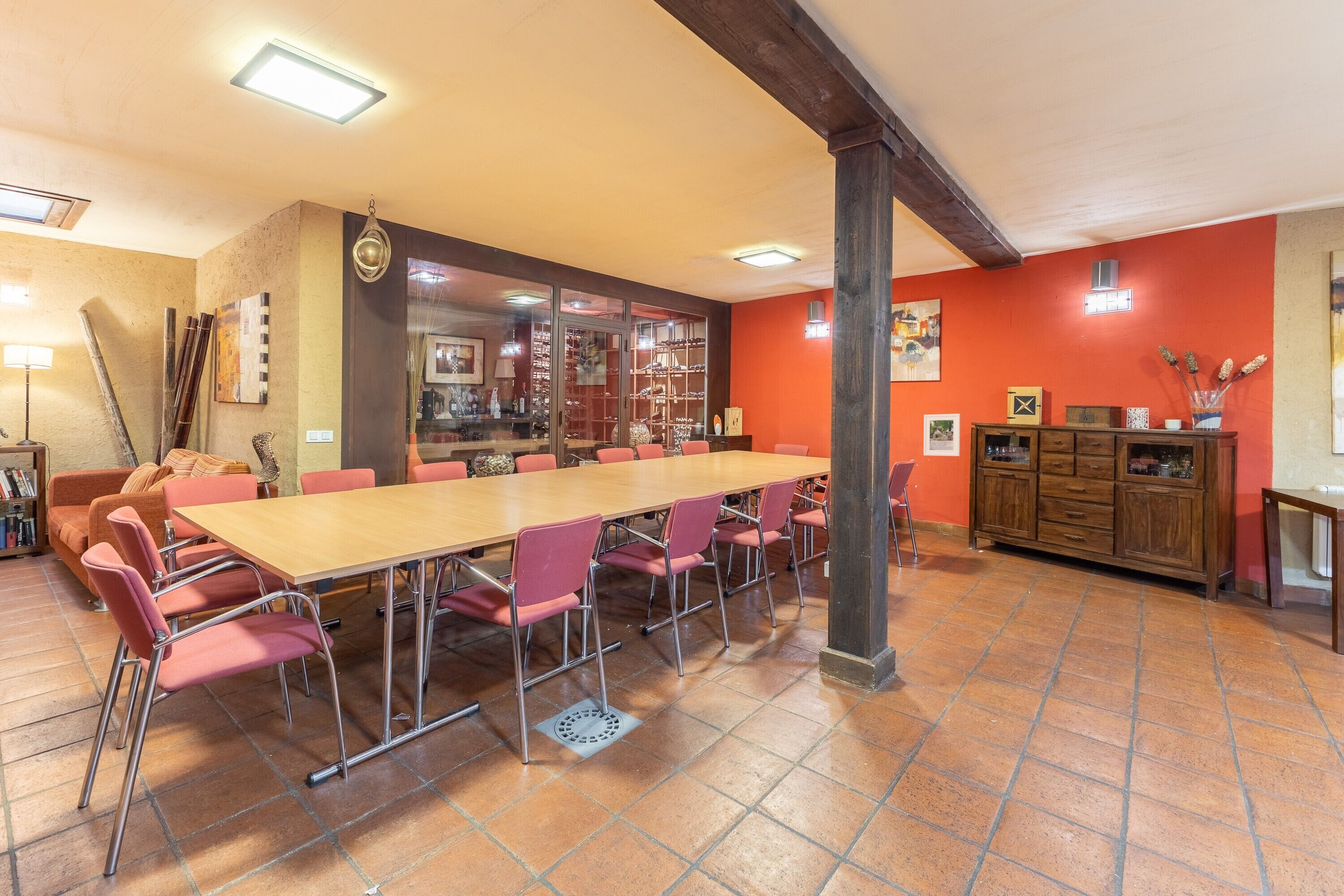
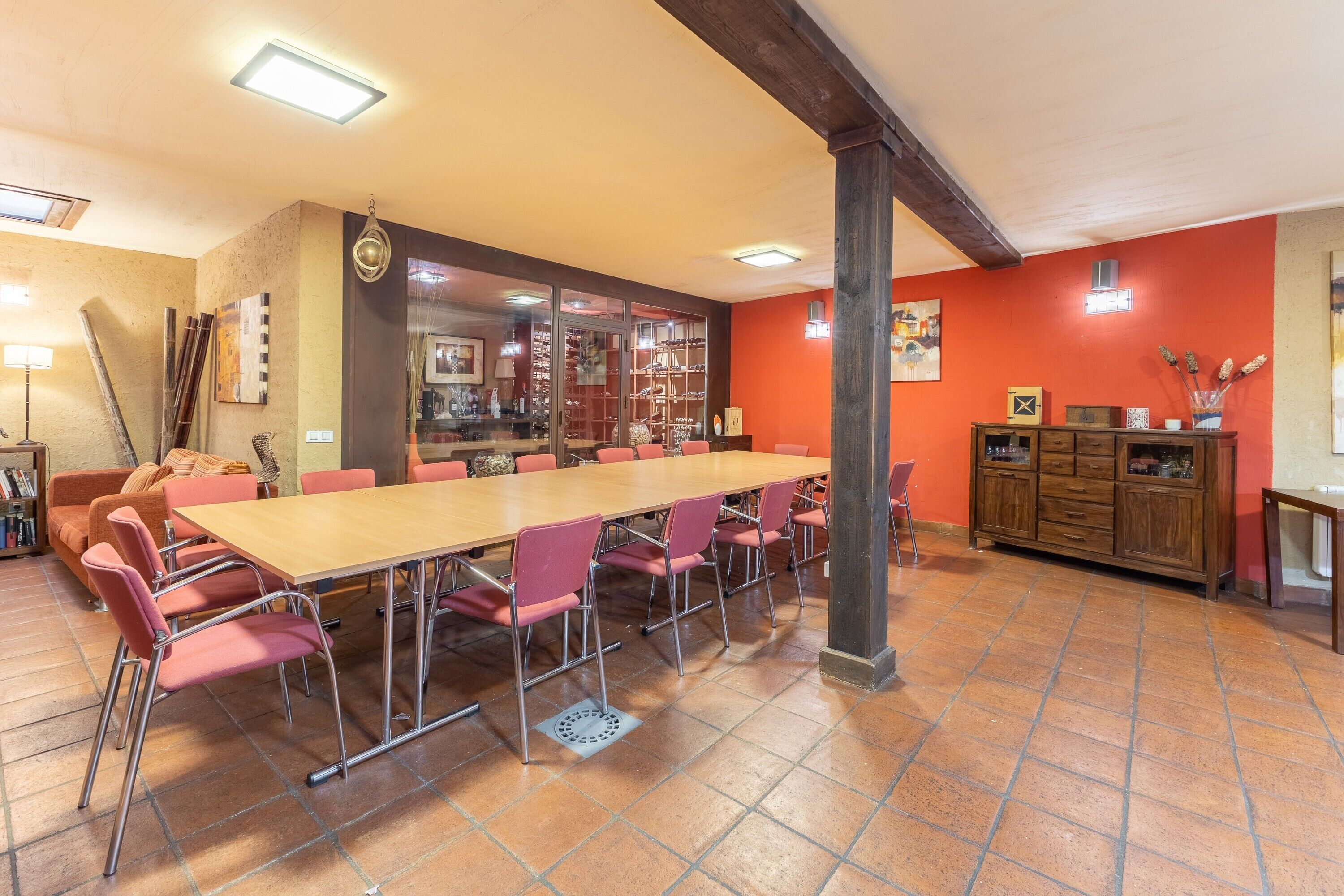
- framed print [923,413,961,457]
